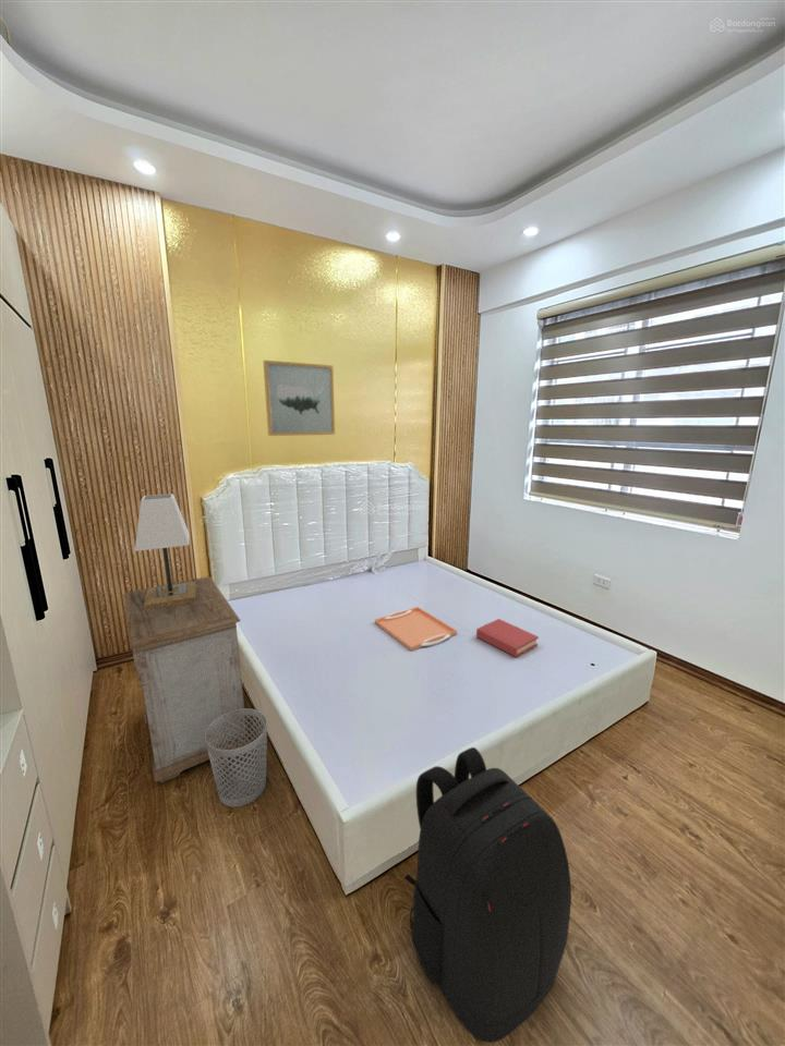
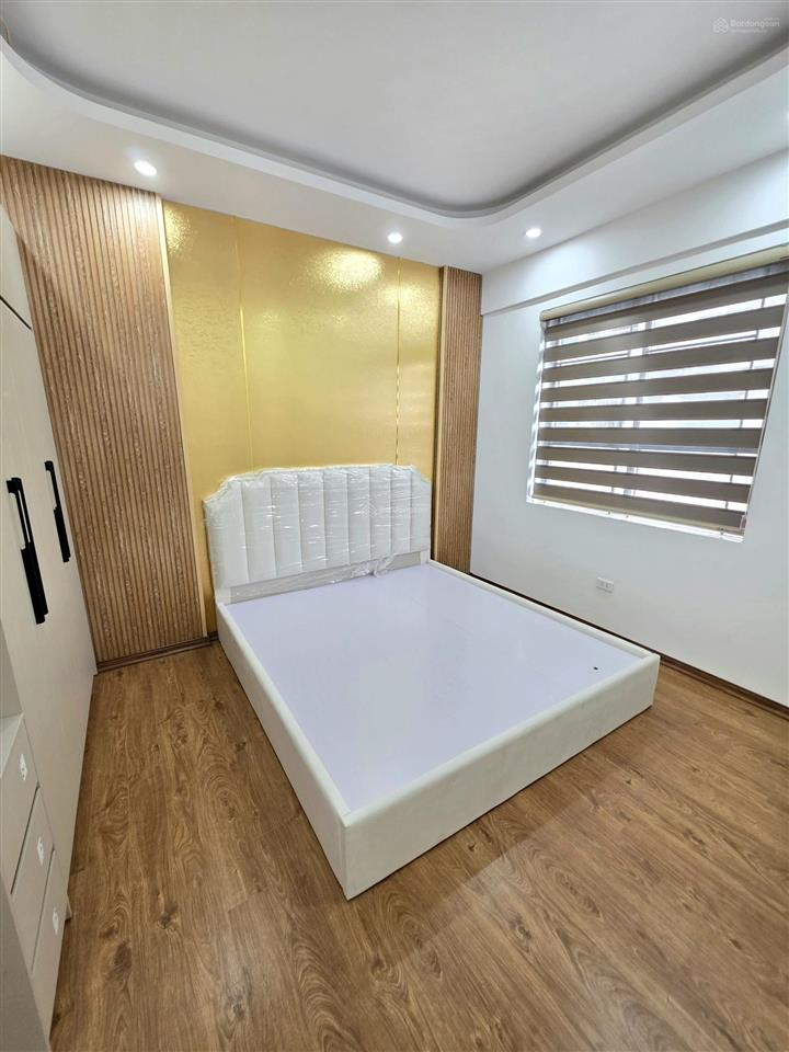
- hardback book [475,618,540,658]
- wastebasket [205,707,268,808]
- serving tray [374,606,458,652]
- lamp [134,492,195,610]
- nightstand [123,575,250,784]
- backpack [403,746,572,1044]
- wall art [262,360,336,437]
